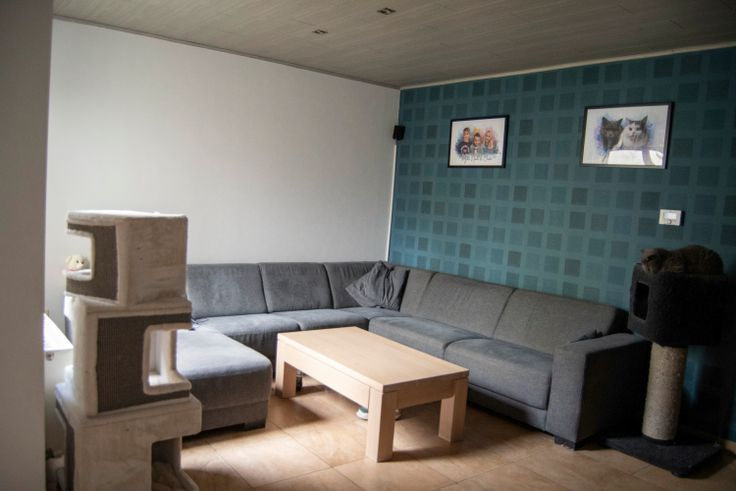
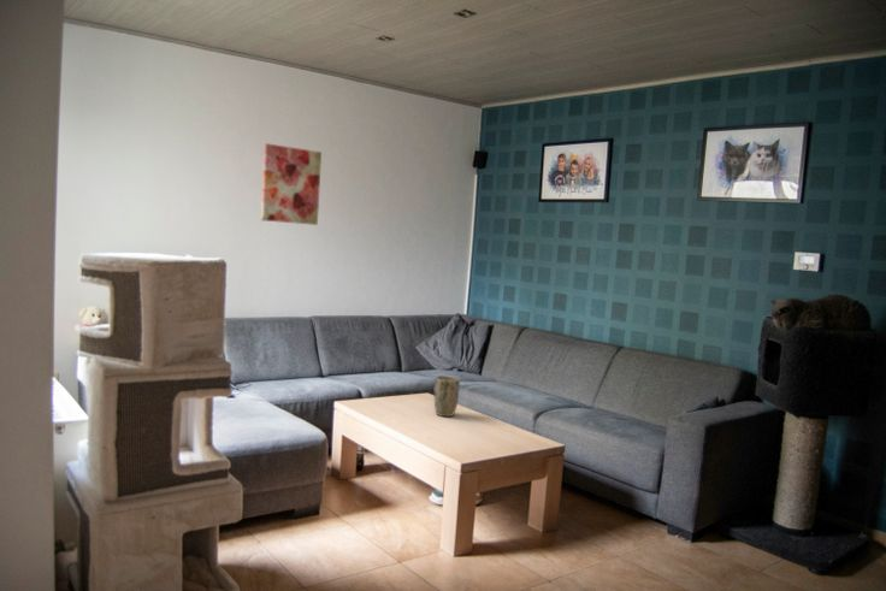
+ plant pot [432,374,461,418]
+ wall art [260,142,323,226]
